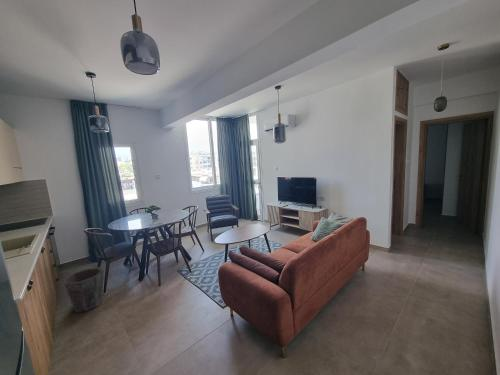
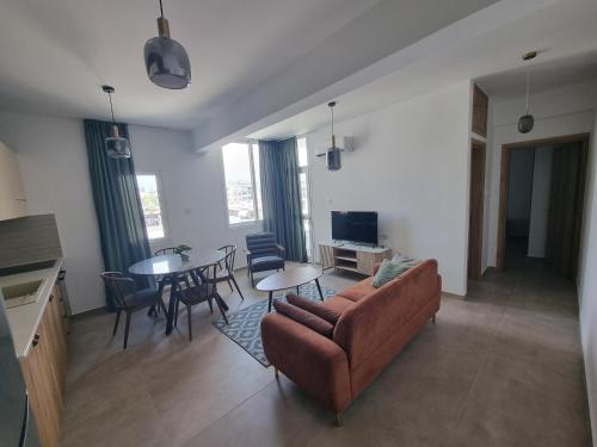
- waste bin [62,266,105,313]
